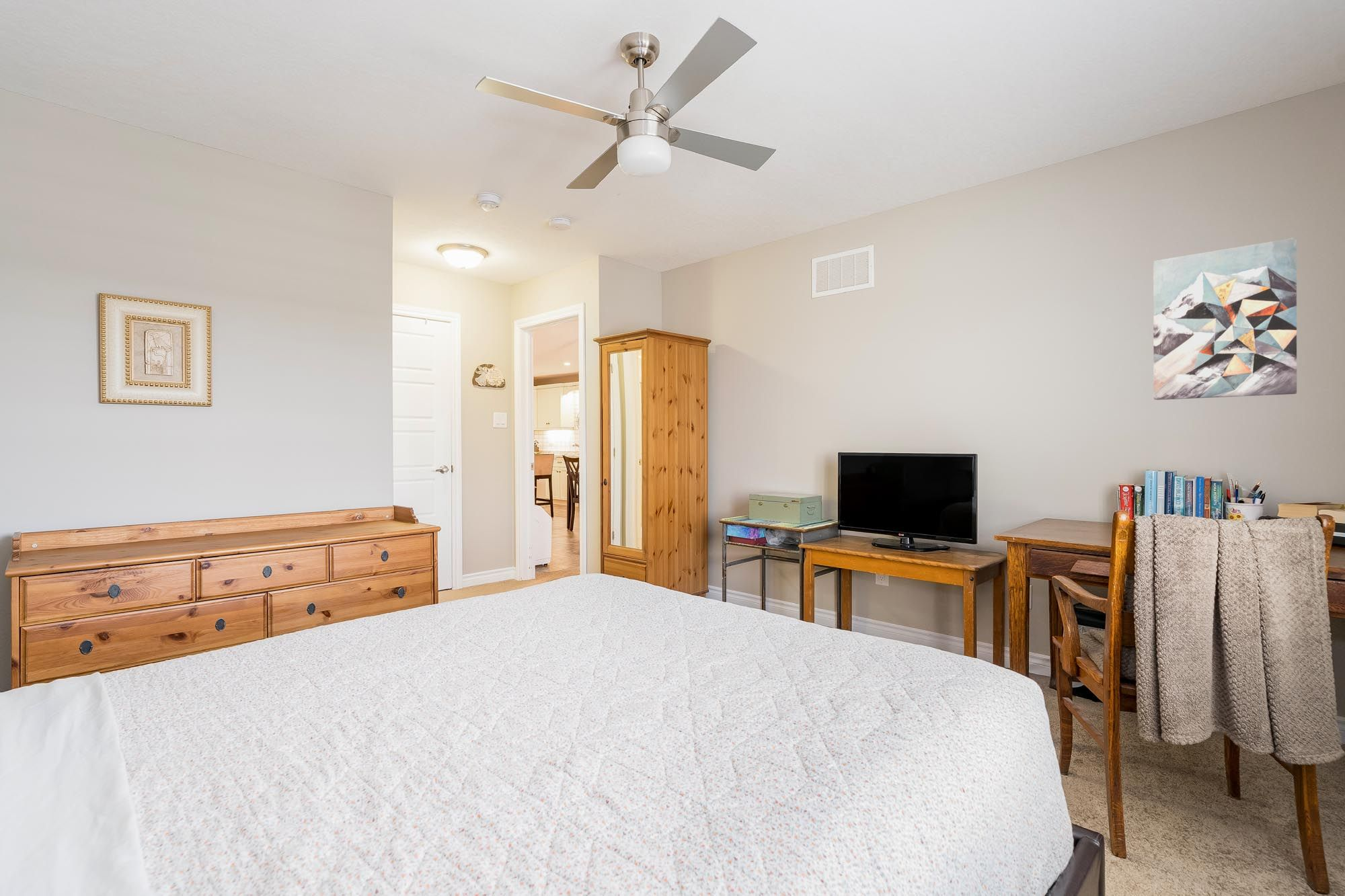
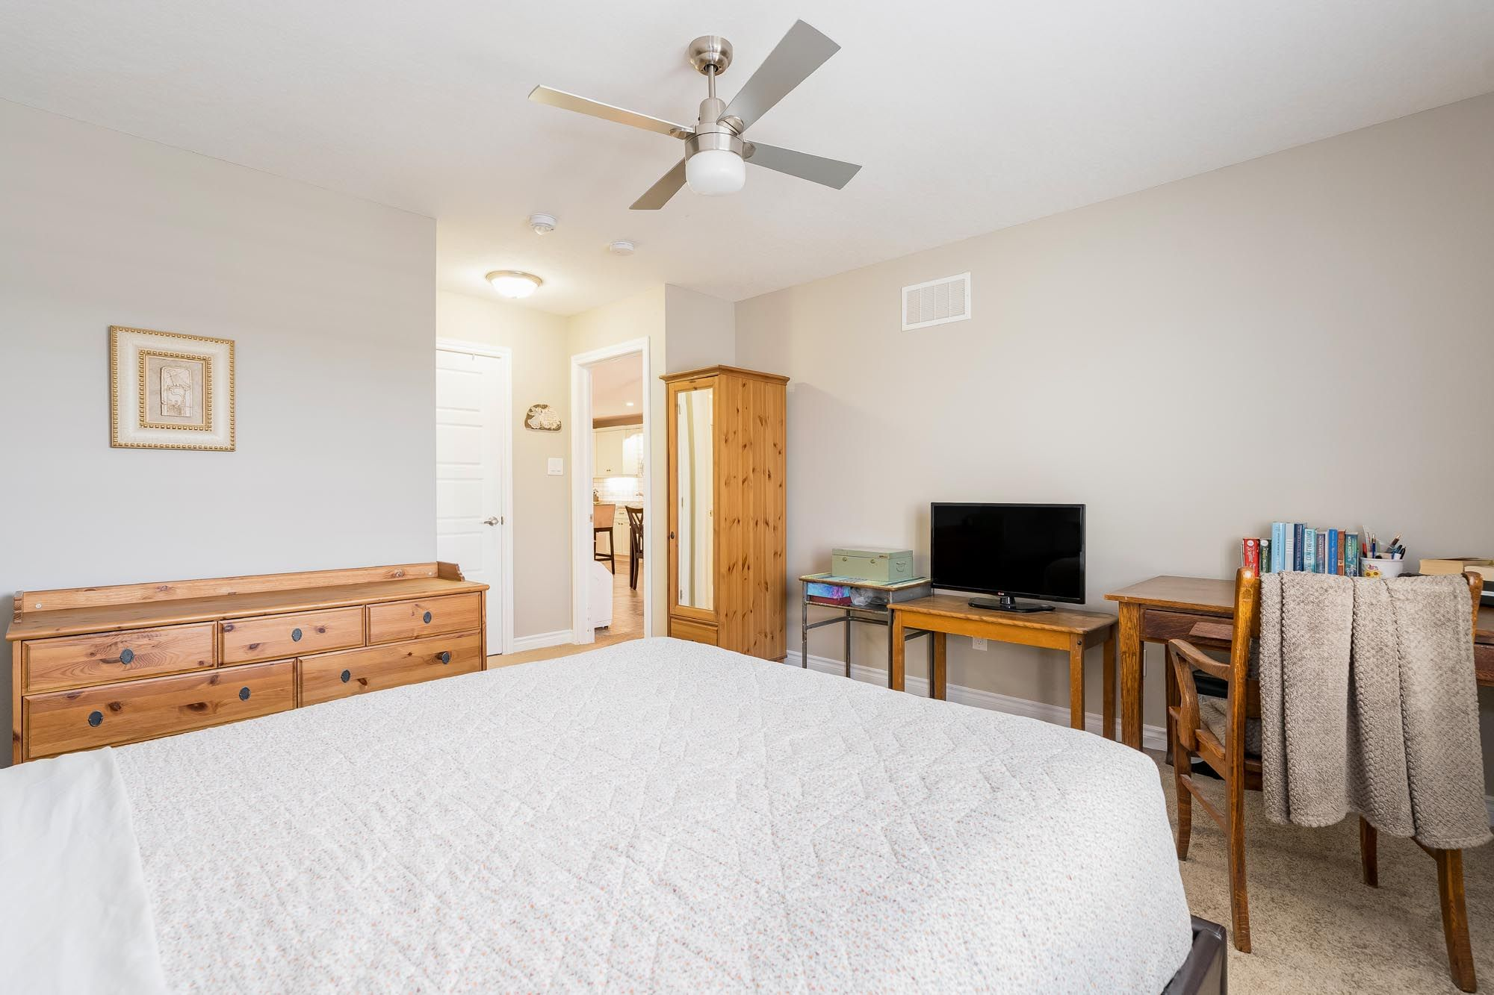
- wall art [1153,237,1297,401]
